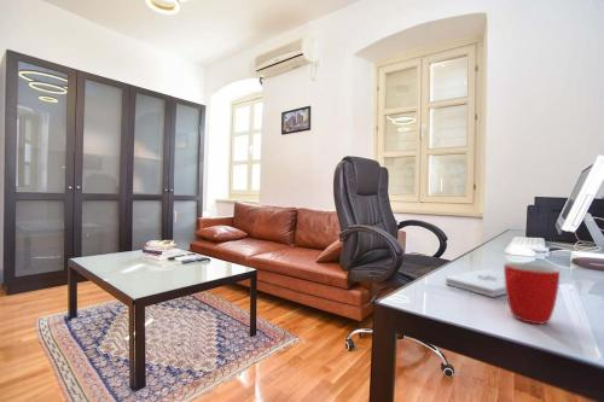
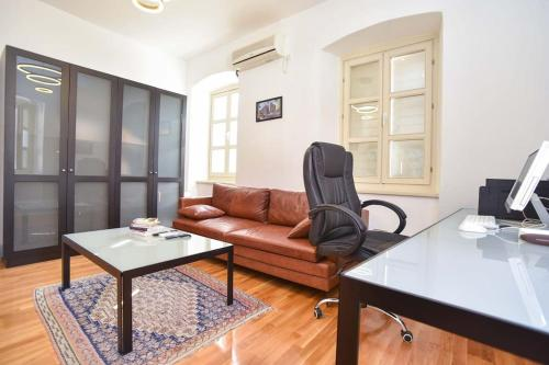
- notepad [445,268,506,298]
- mug [503,261,561,325]
